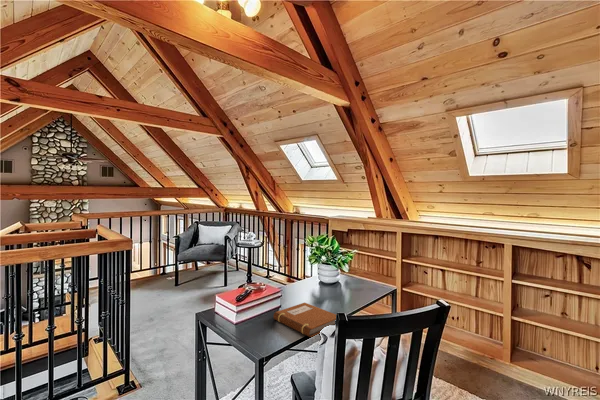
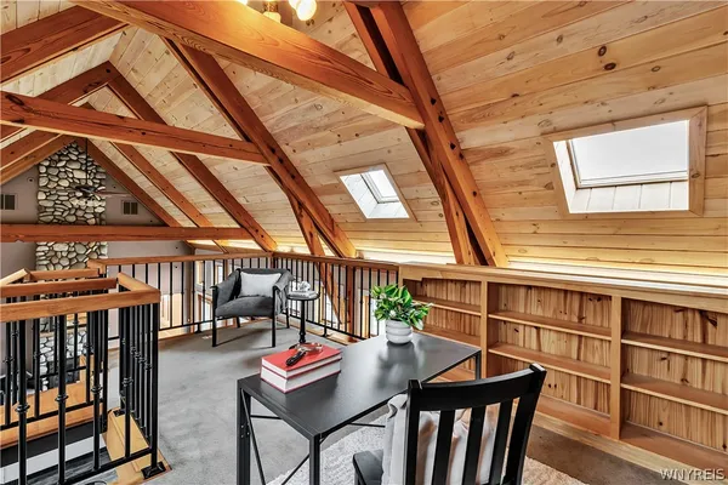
- notebook [273,302,337,338]
